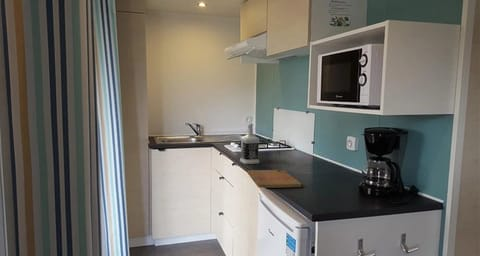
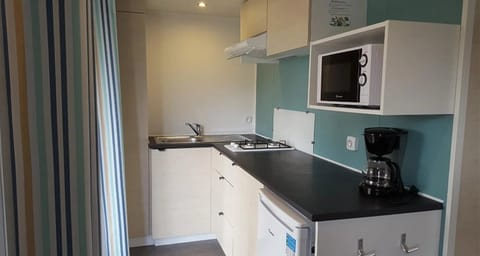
- cutting board [247,169,302,189]
- bottle [239,122,260,165]
